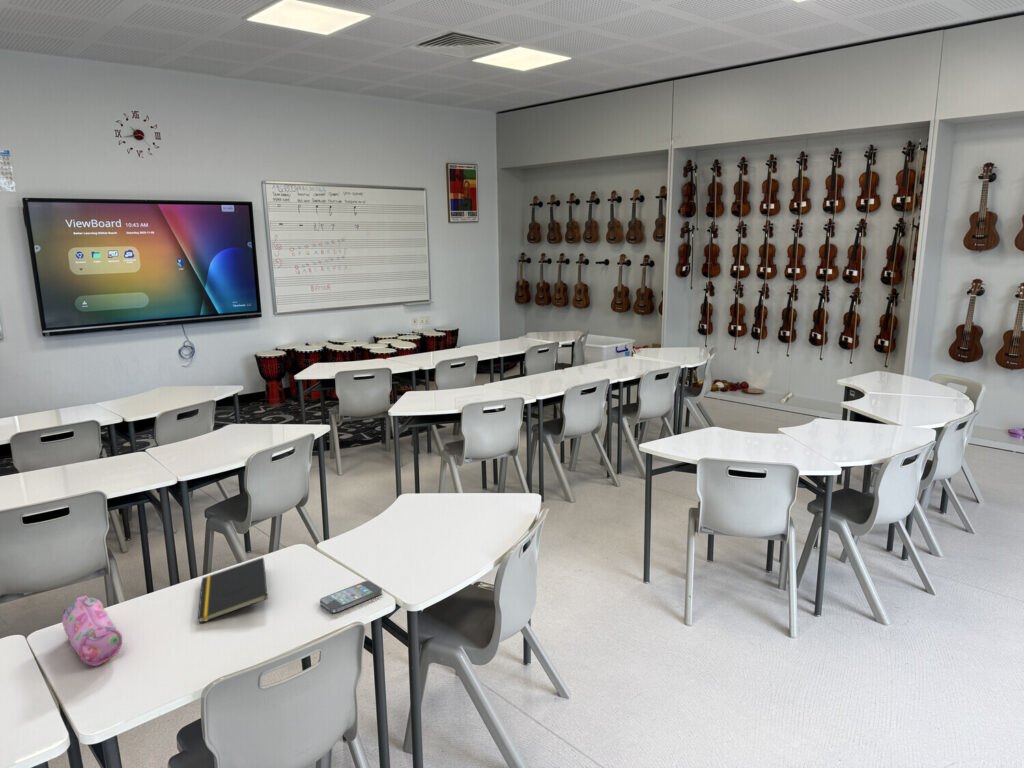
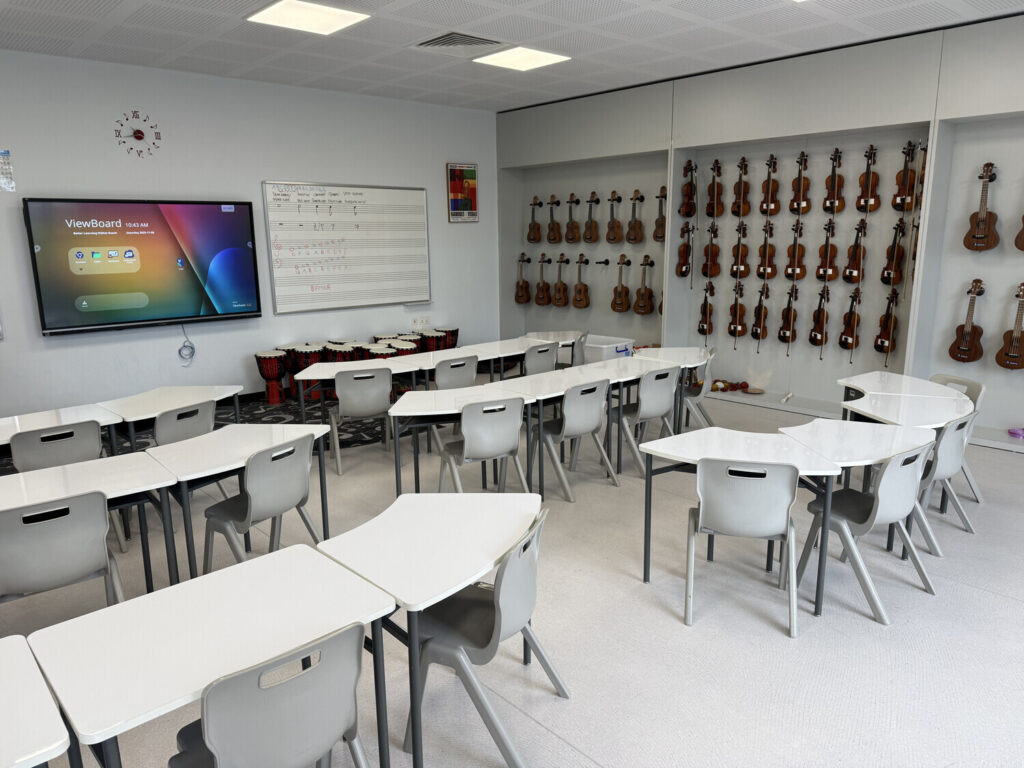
- notepad [197,556,269,624]
- pencil case [60,595,123,667]
- smartphone [319,580,383,614]
